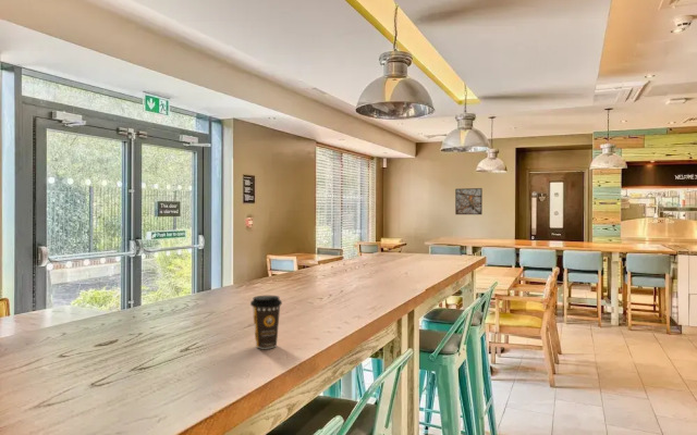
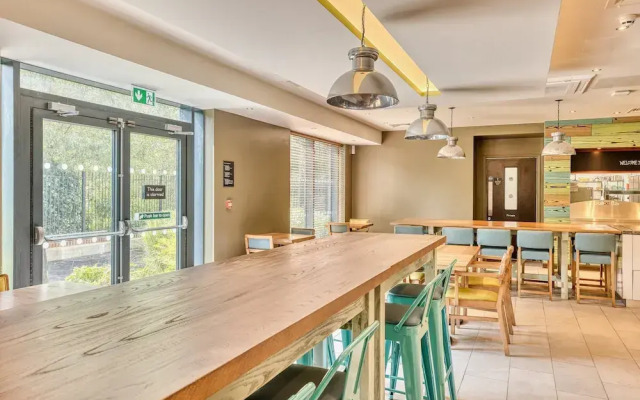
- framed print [454,187,484,215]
- coffee cup [249,295,283,349]
